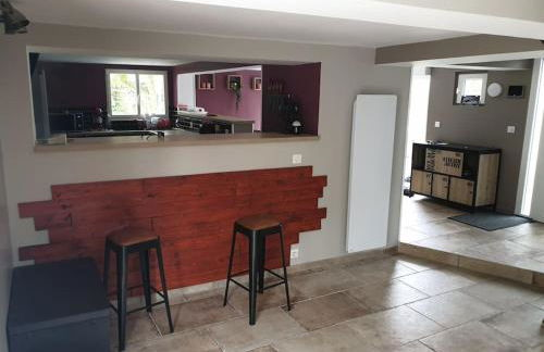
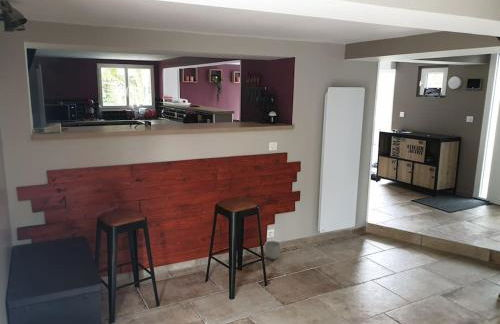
+ planter [264,240,282,261]
